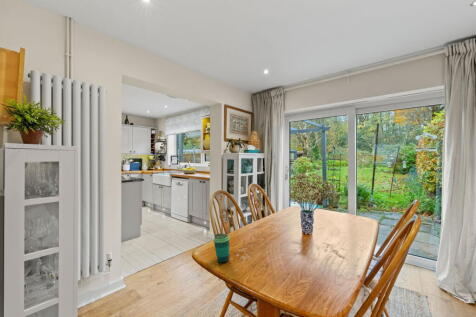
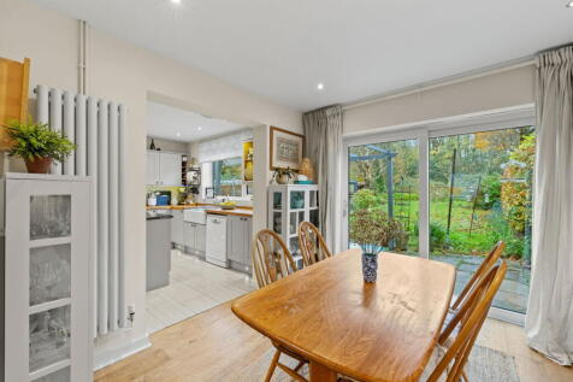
- cup [213,232,230,264]
